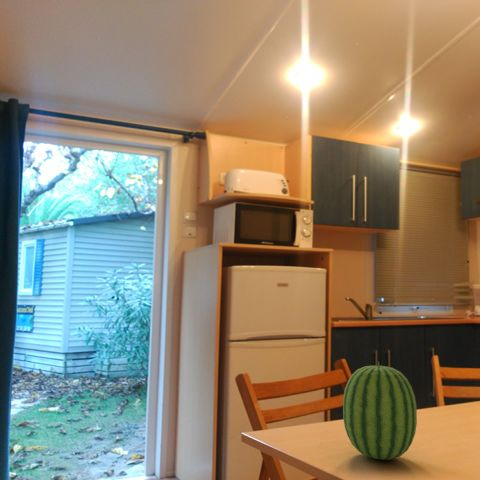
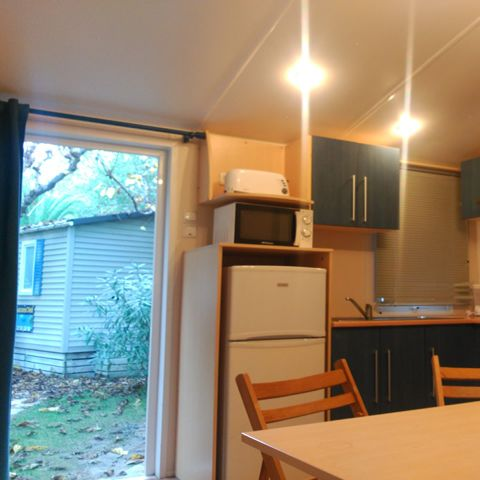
- fruit [342,361,418,461]
